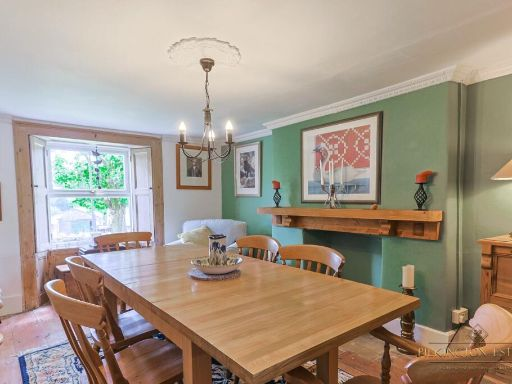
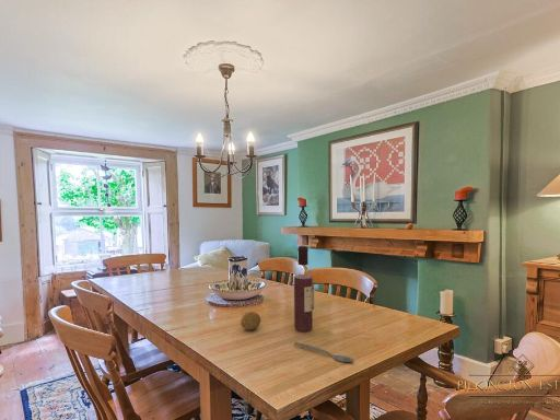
+ fruit [240,311,261,331]
+ wine bottle [293,245,315,332]
+ spoon [293,341,354,363]
